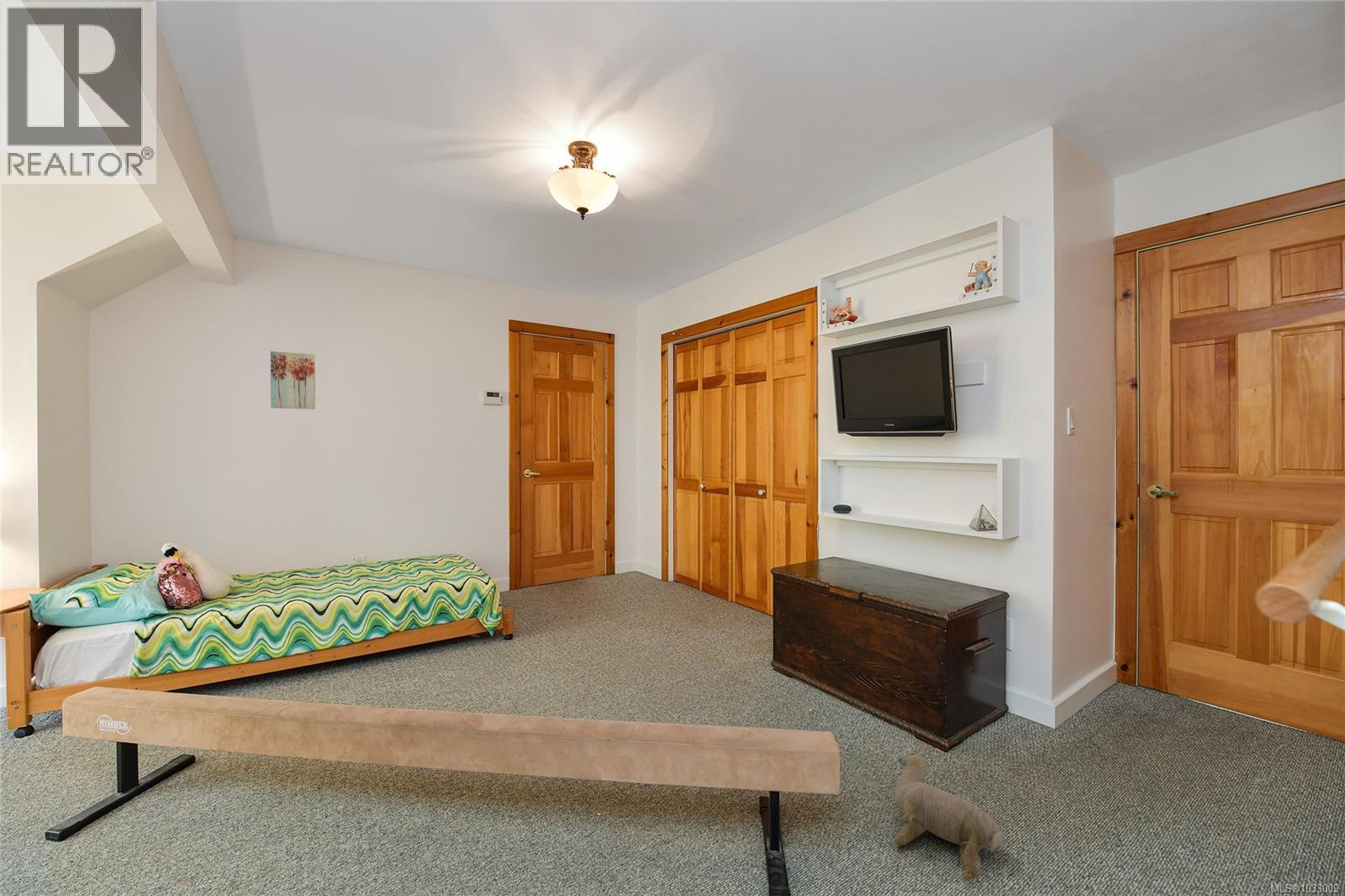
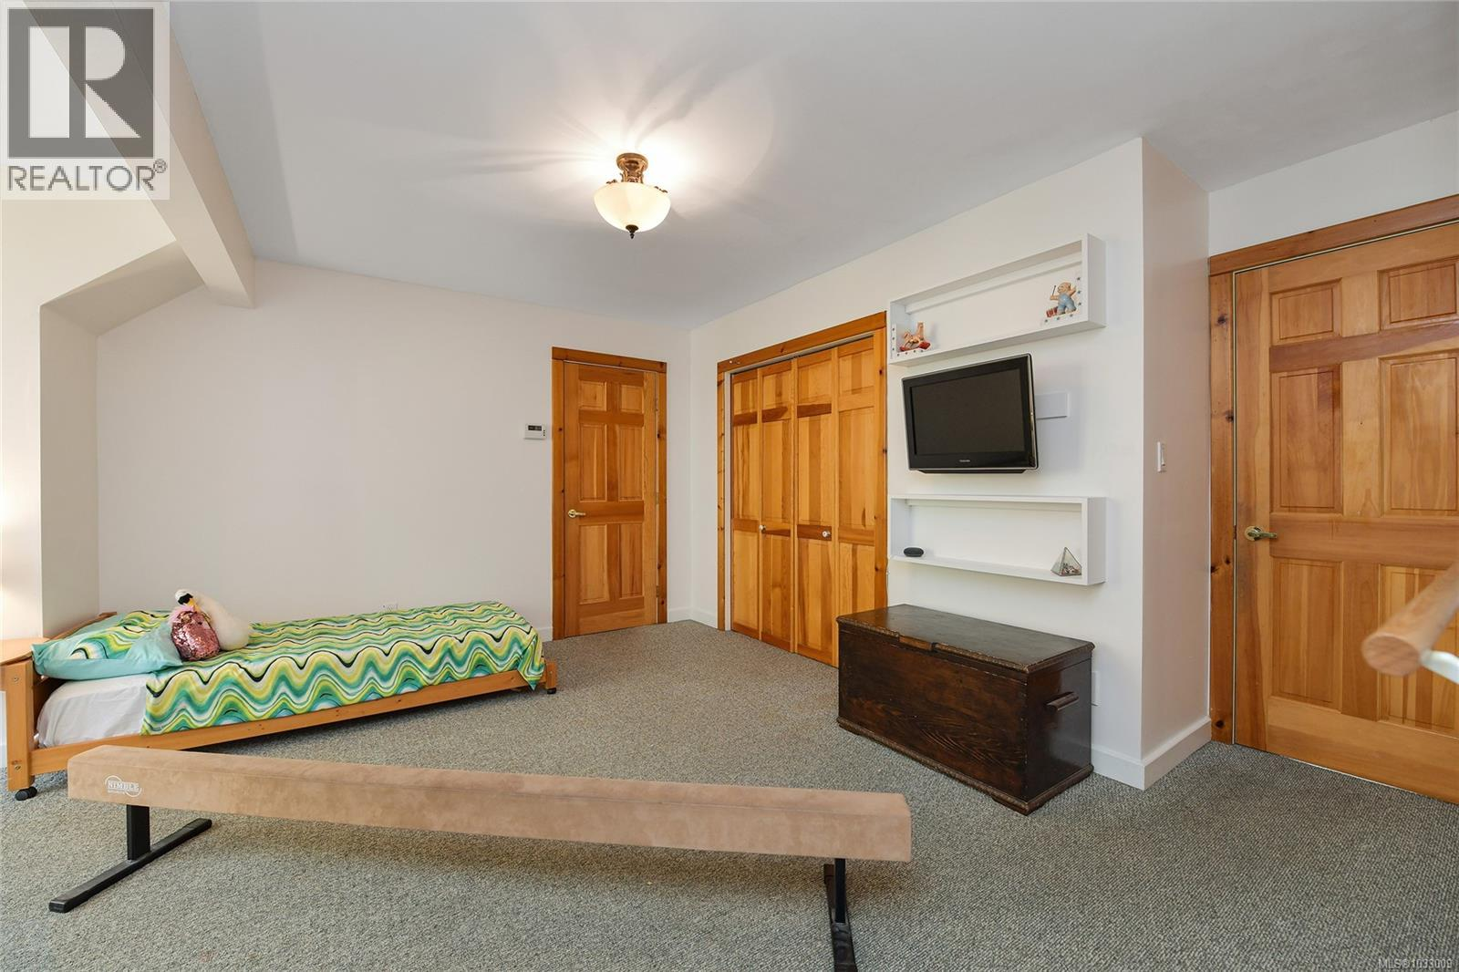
- wall art [270,350,316,410]
- plush toy [894,752,1005,882]
